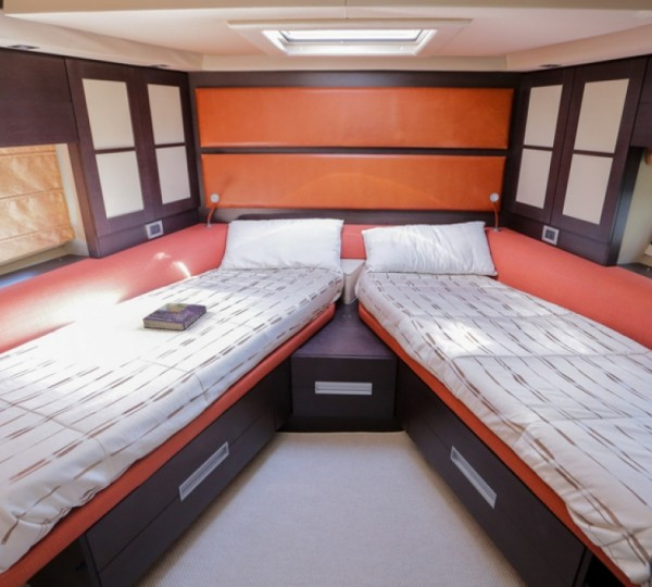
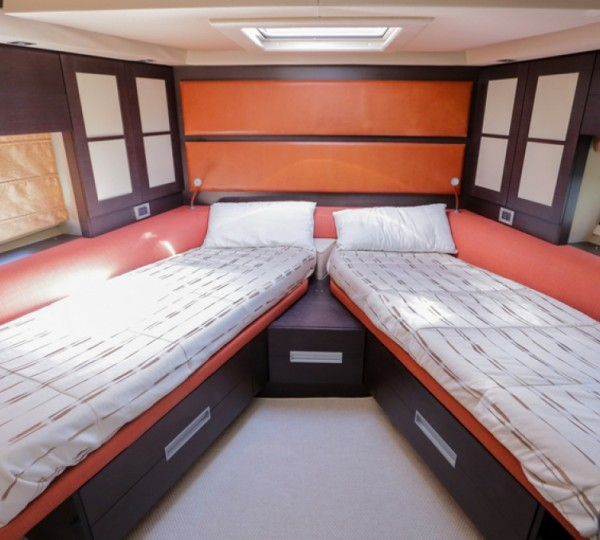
- book [141,302,208,332]
